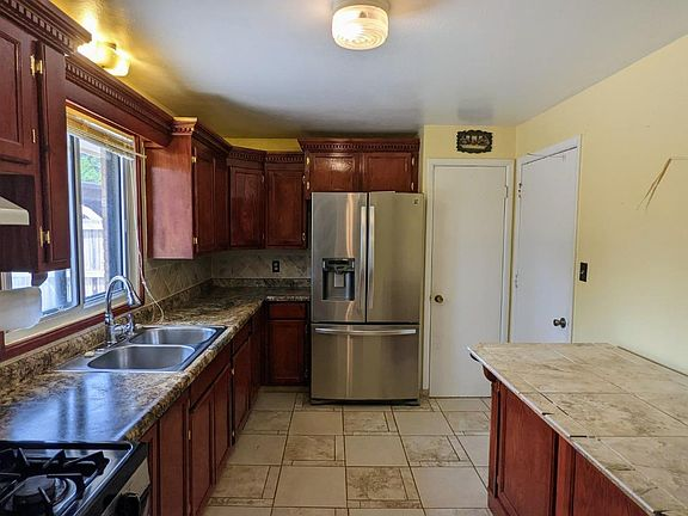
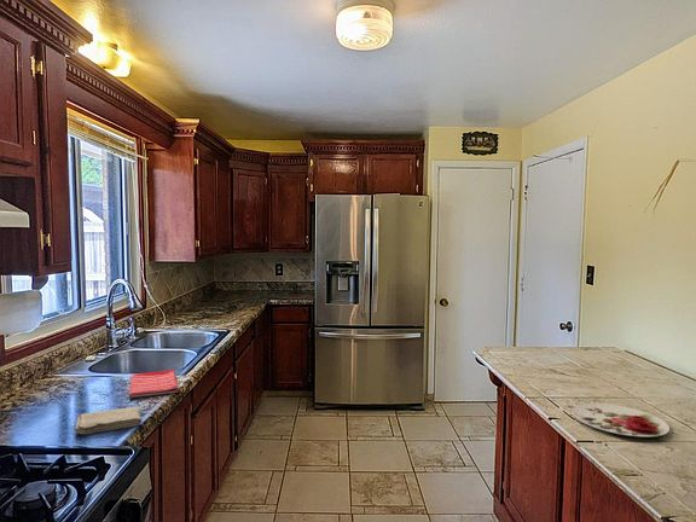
+ plate [570,402,671,439]
+ dish towel [128,369,180,399]
+ washcloth [75,406,143,435]
